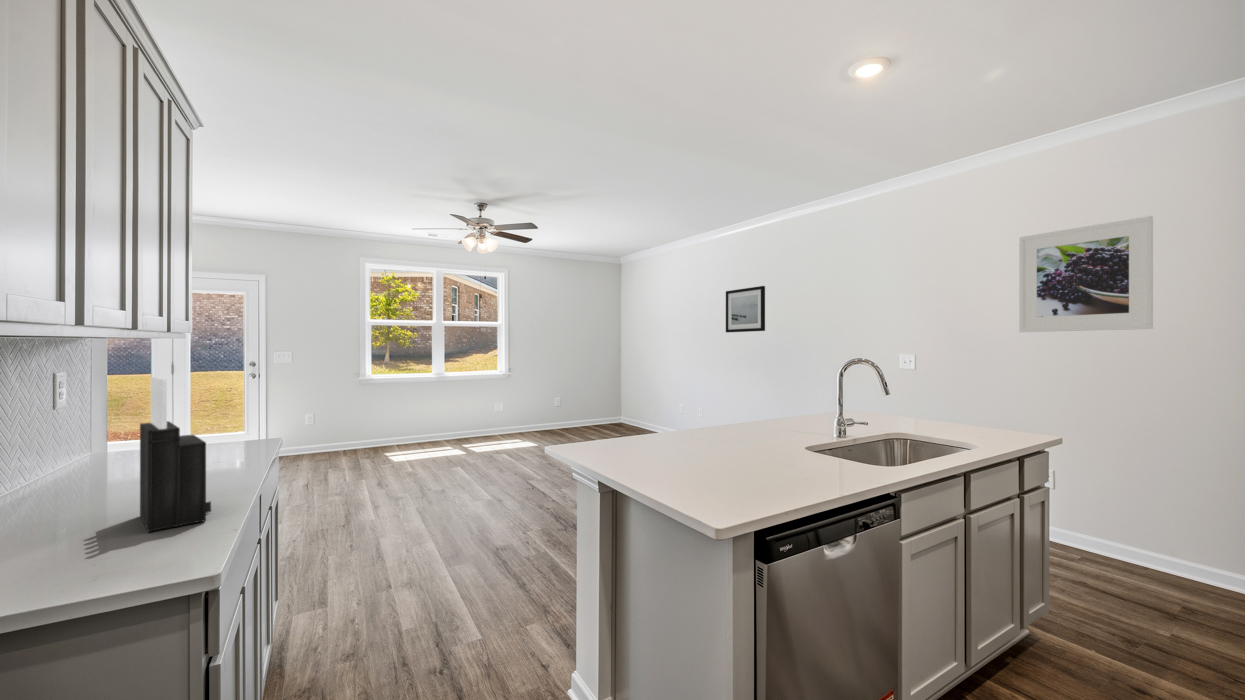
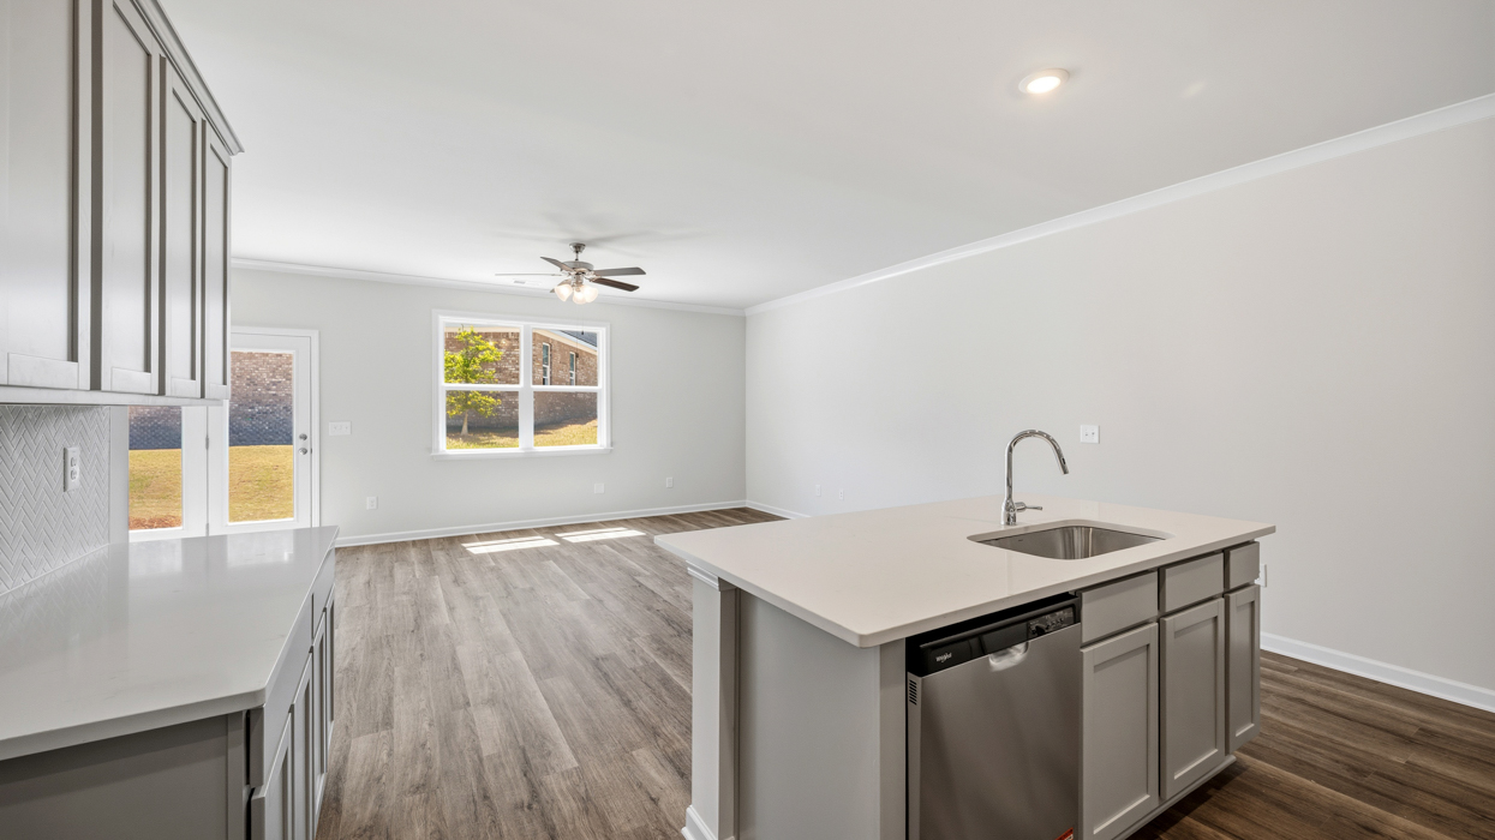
- knife block [139,376,212,533]
- wall art [725,285,766,333]
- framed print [1018,215,1154,333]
